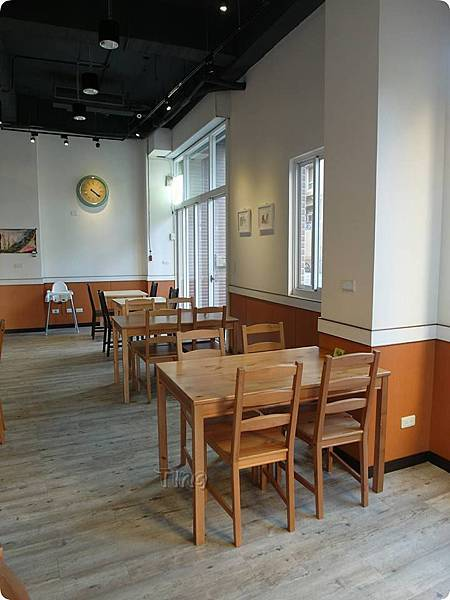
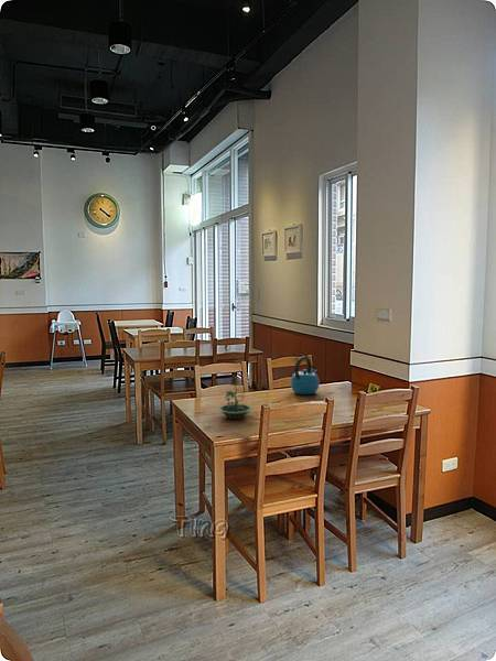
+ terrarium [216,382,255,420]
+ kettle [290,356,321,395]
